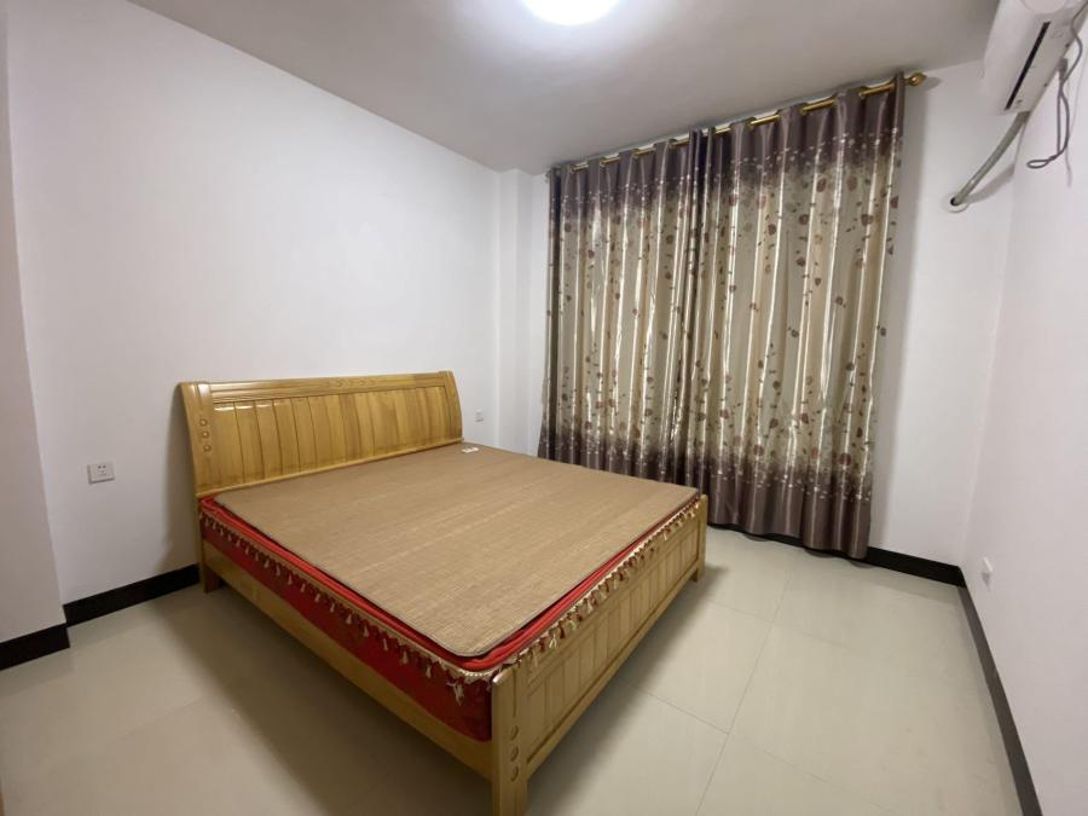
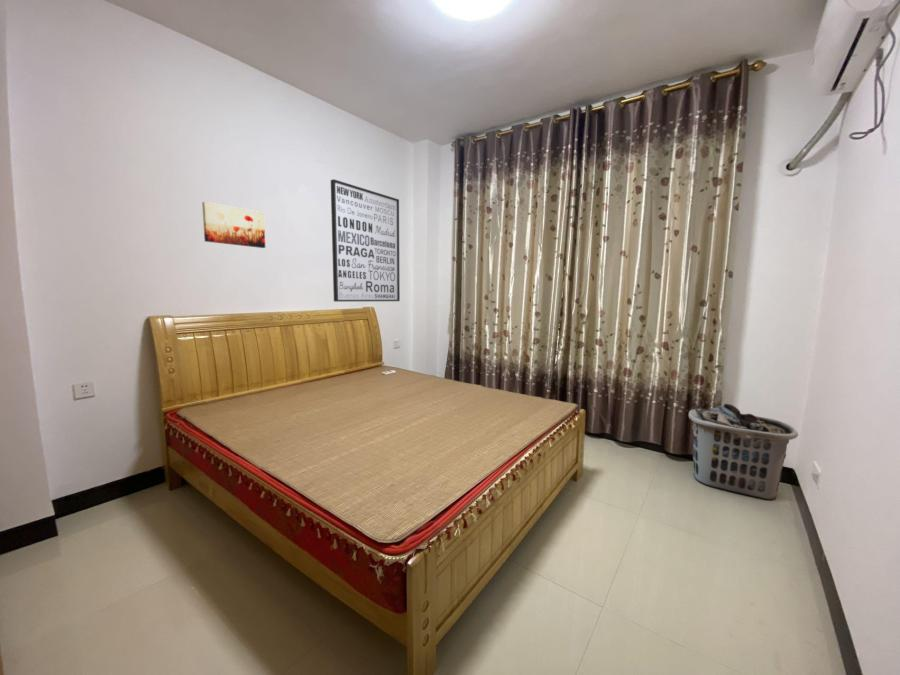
+ clothes hamper [688,403,799,501]
+ wall art [201,201,266,249]
+ wall art [330,178,401,303]
